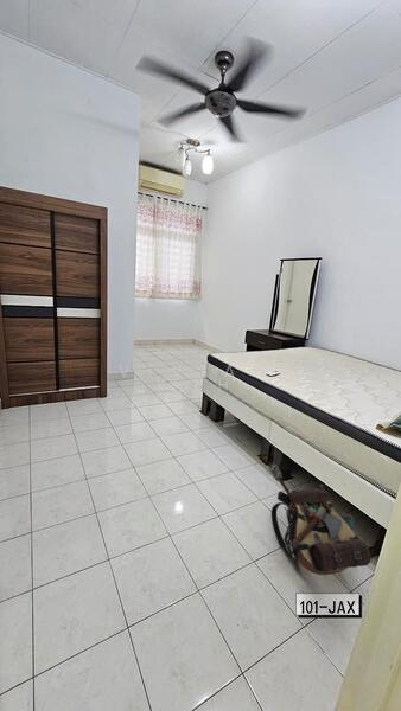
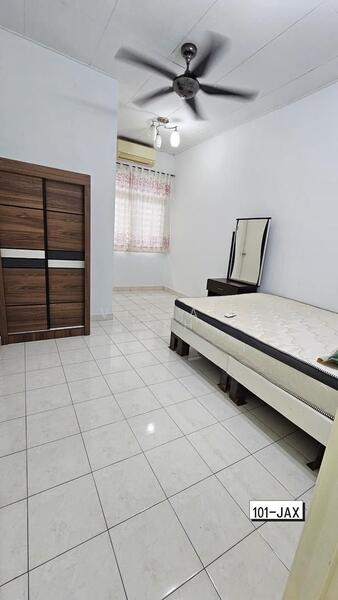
- backpack [268,462,373,576]
